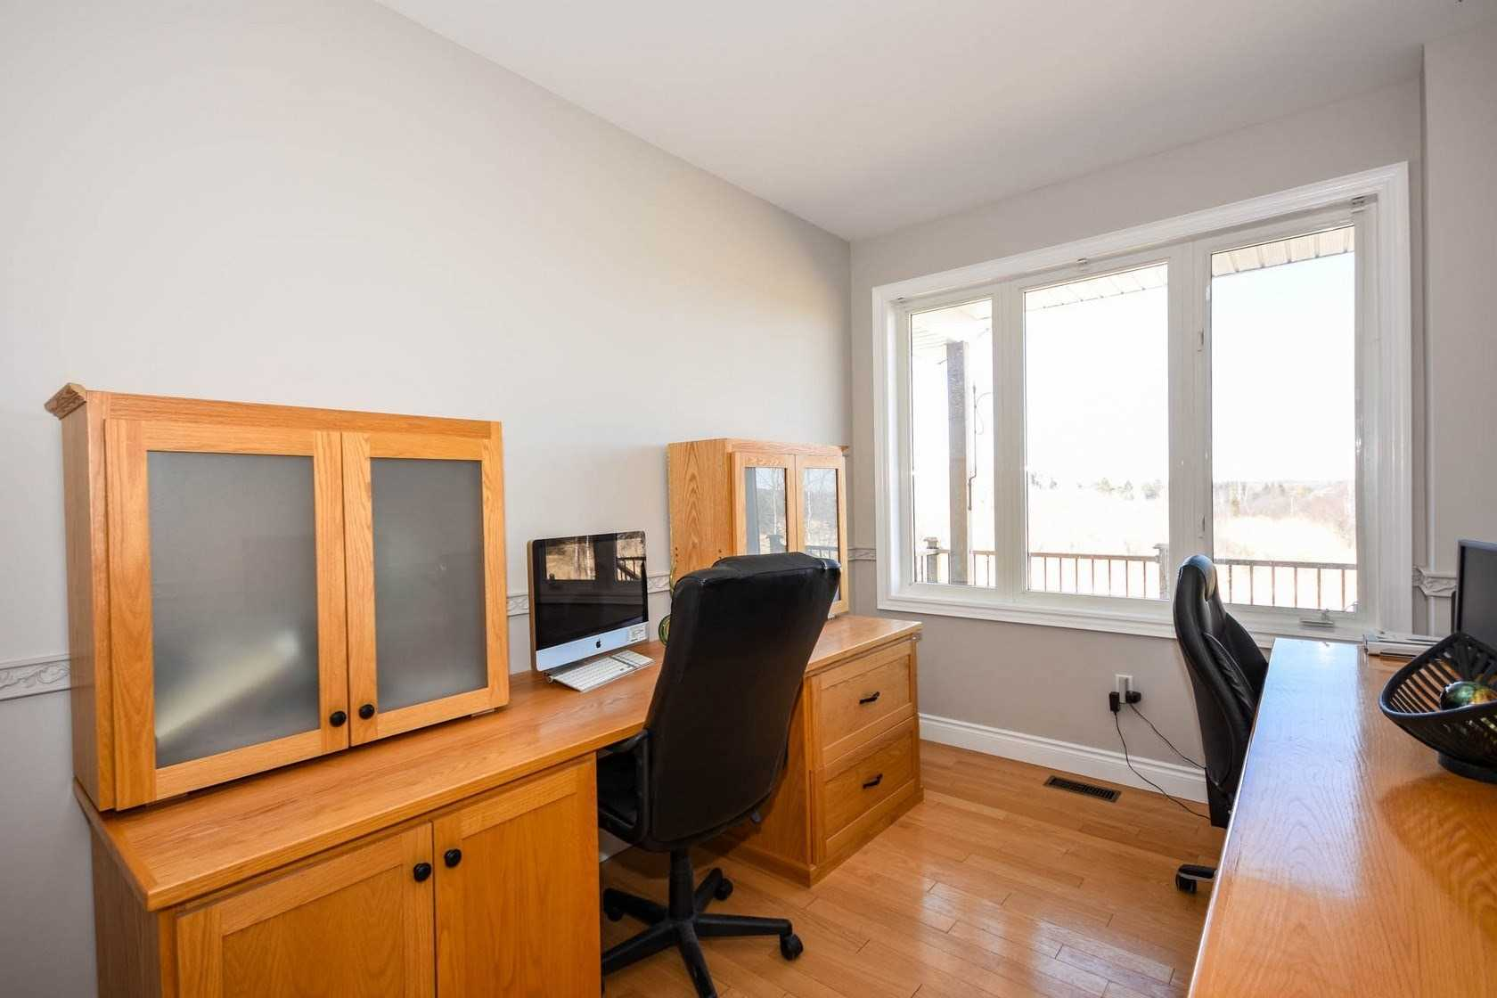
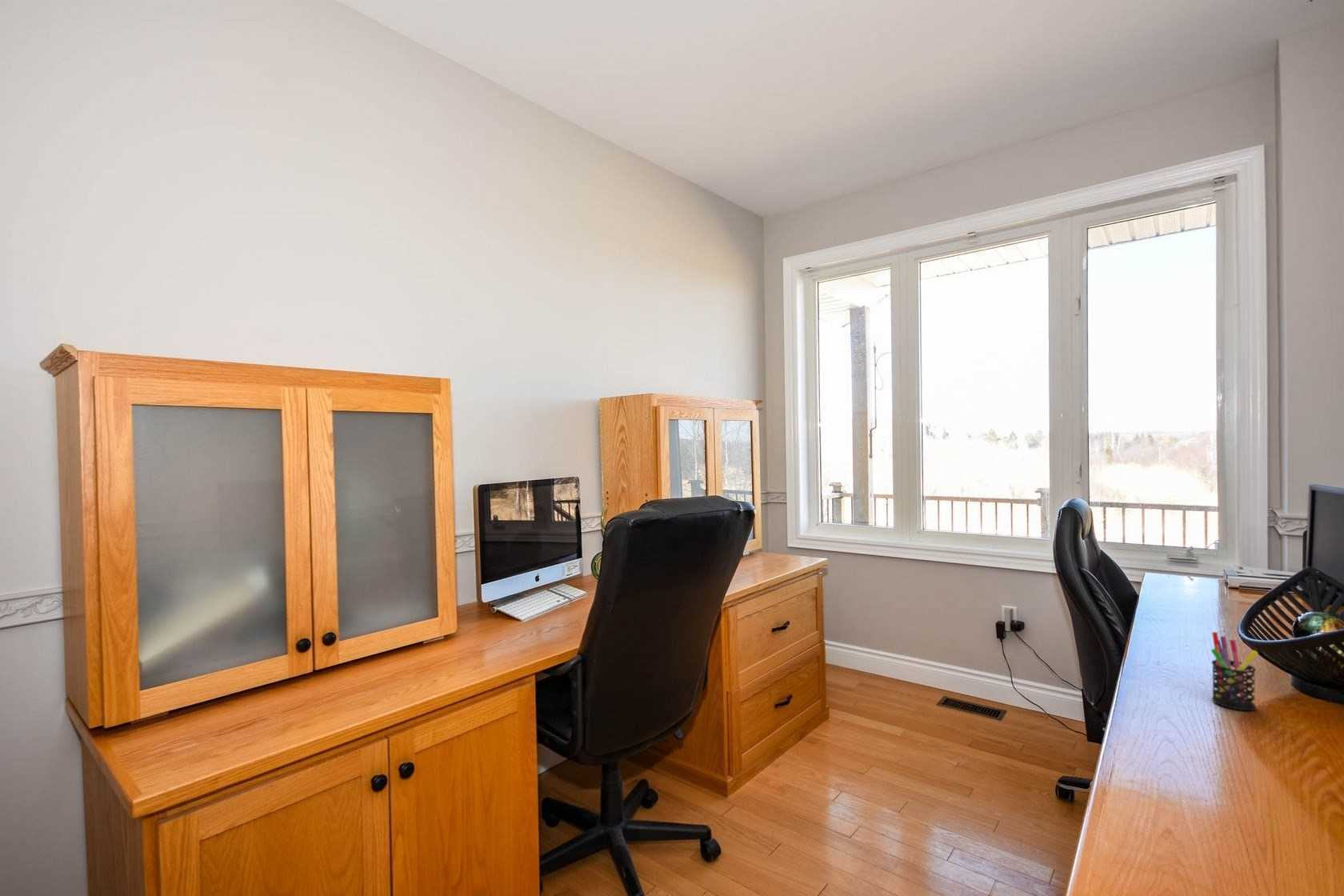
+ pen holder [1210,631,1259,711]
